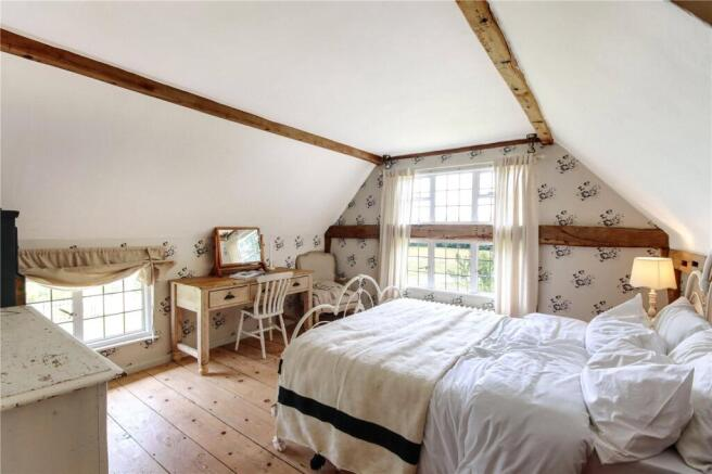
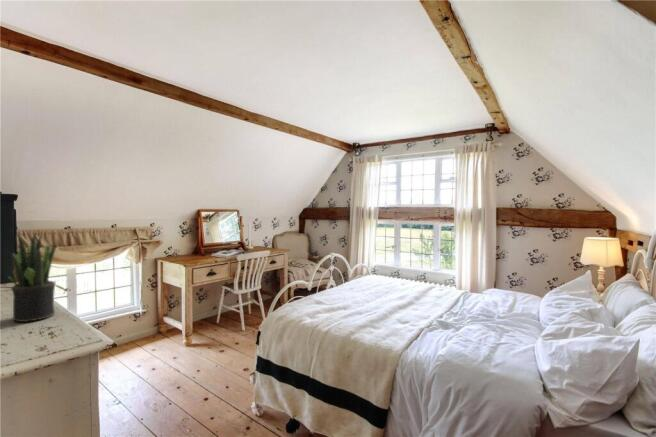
+ potted plant [7,233,57,323]
